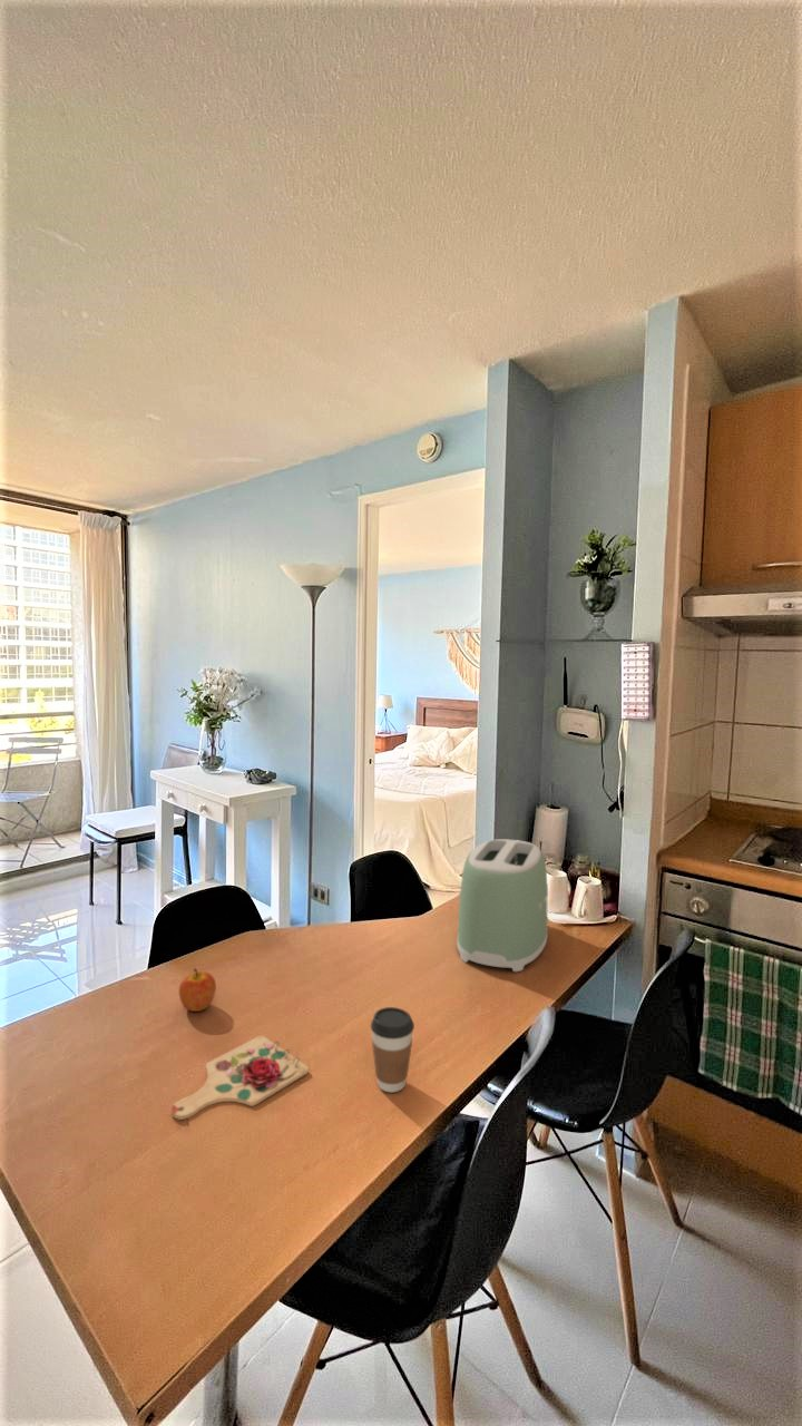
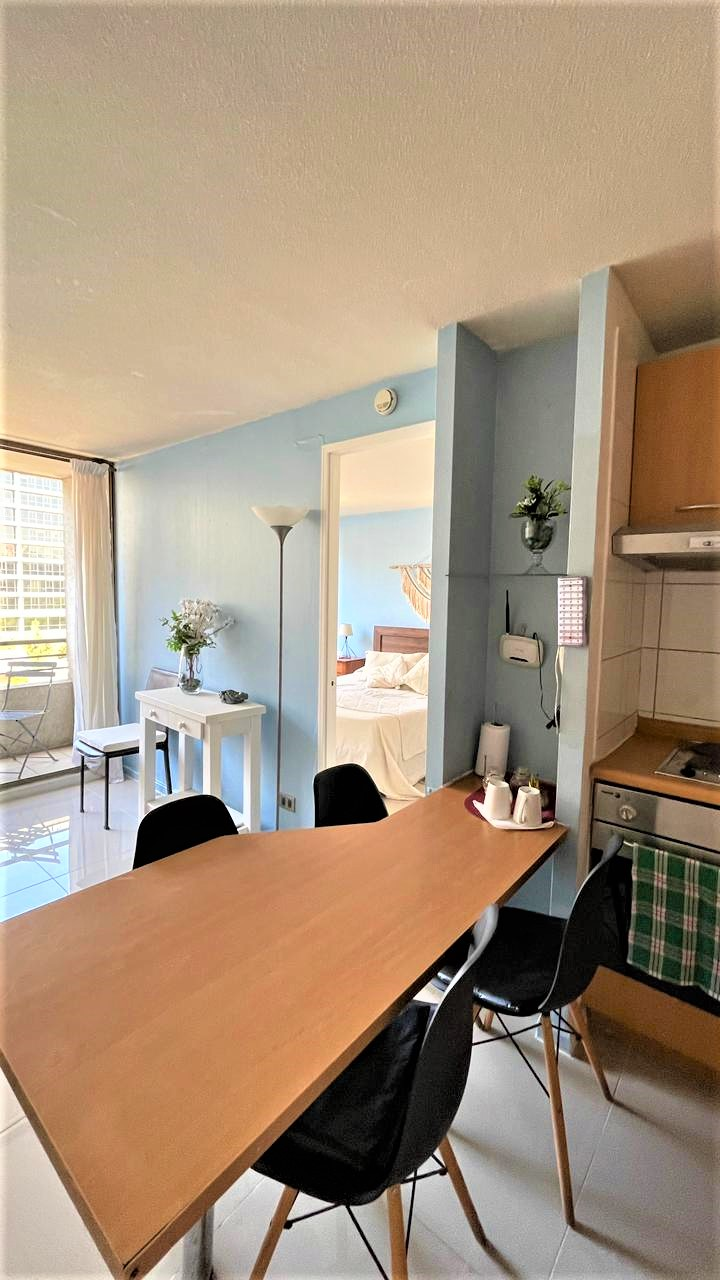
- cutting board [170,1035,310,1121]
- toaster [456,838,549,973]
- coffee cup [370,1006,415,1094]
- apple [178,968,217,1013]
